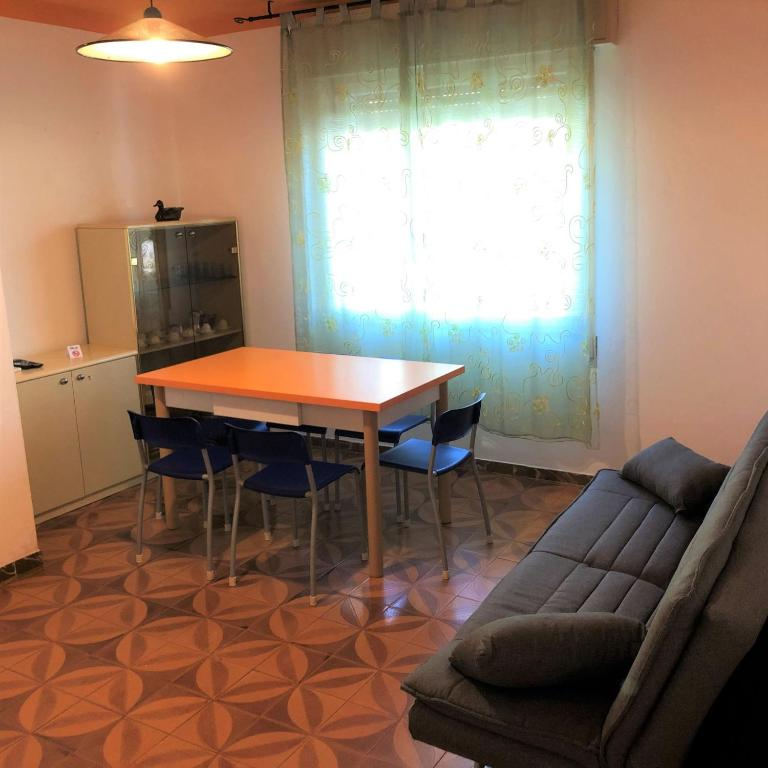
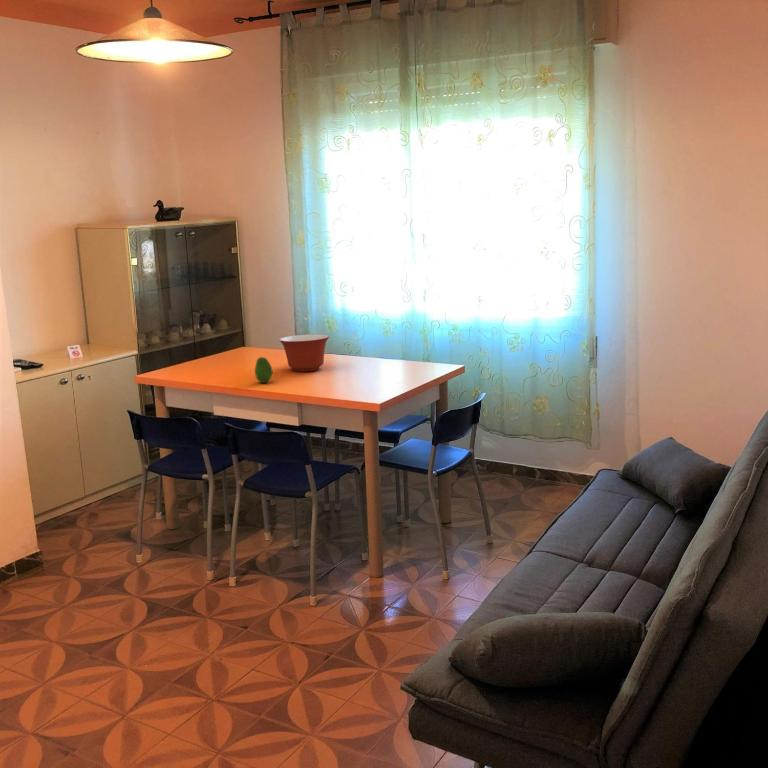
+ mixing bowl [278,333,330,372]
+ fruit [254,356,274,384]
